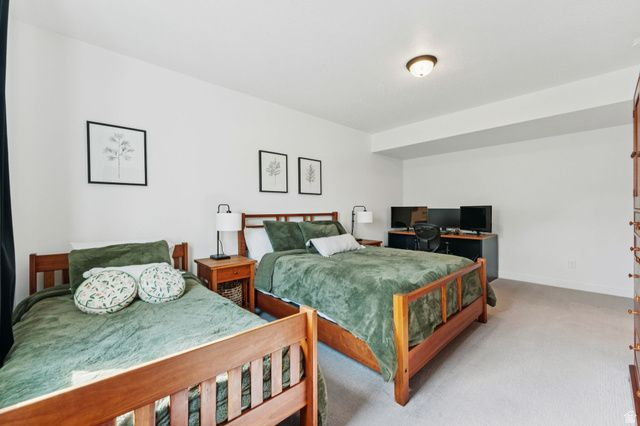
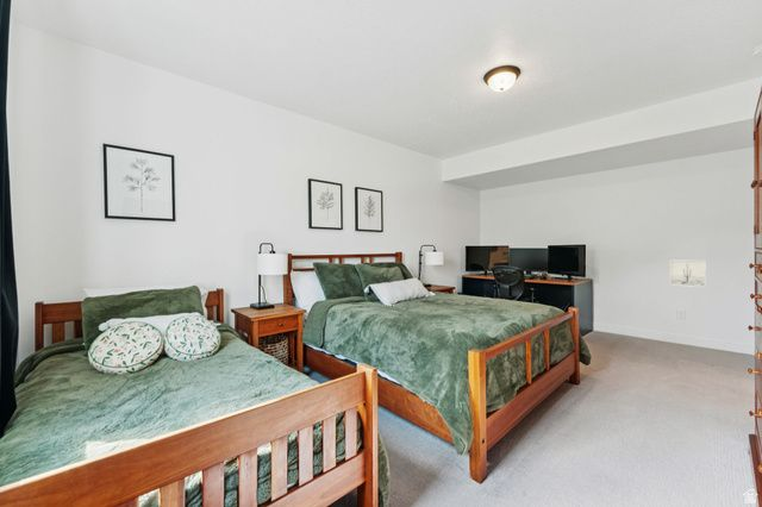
+ wall art [669,259,706,288]
